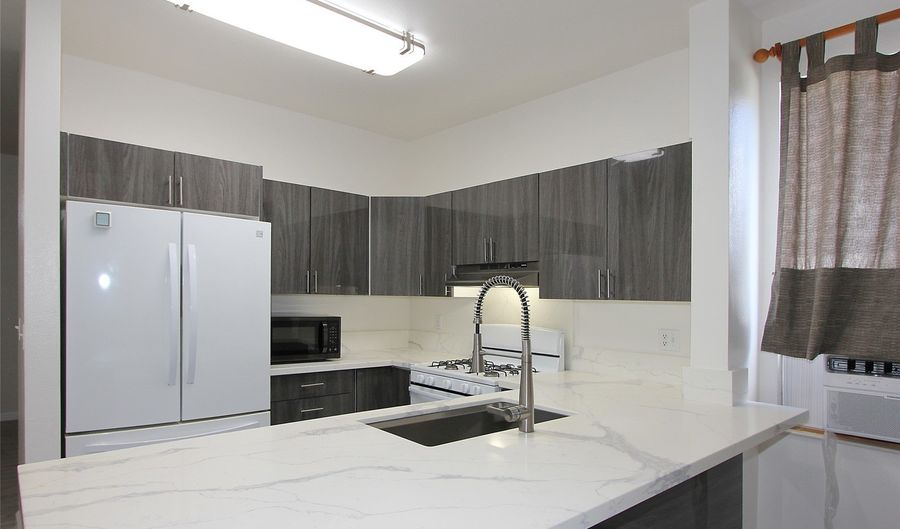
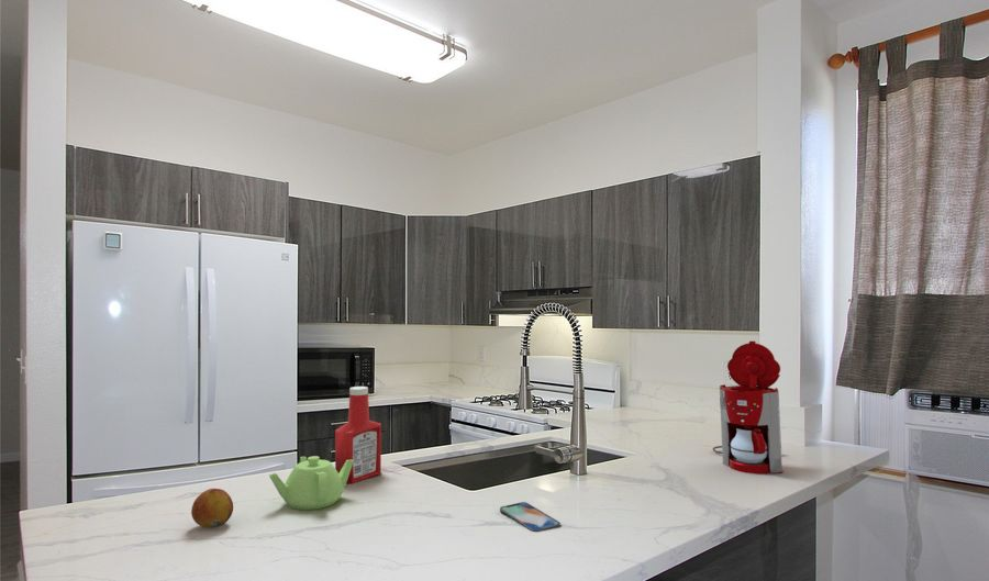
+ teapot [268,455,354,512]
+ soap bottle [334,386,382,485]
+ fruit [190,488,234,528]
+ smartphone [499,501,562,533]
+ coffee maker [712,340,785,476]
